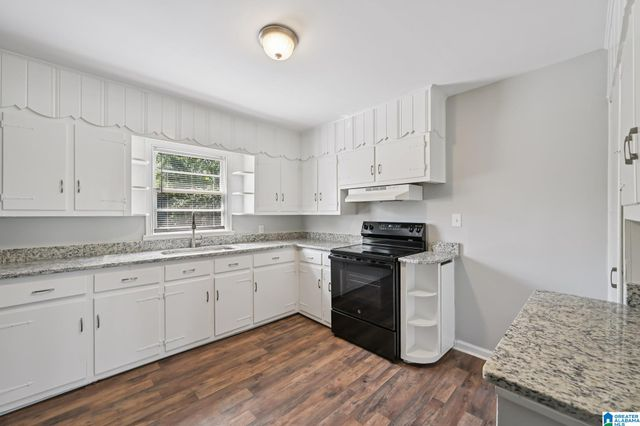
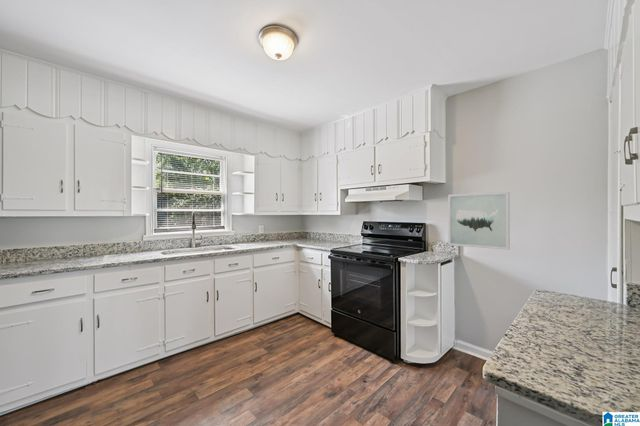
+ wall art [447,191,511,251]
